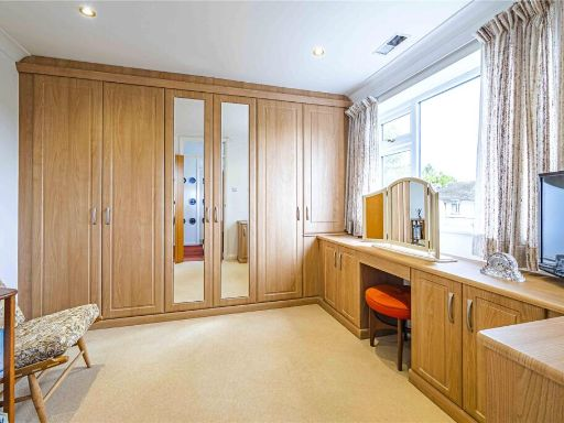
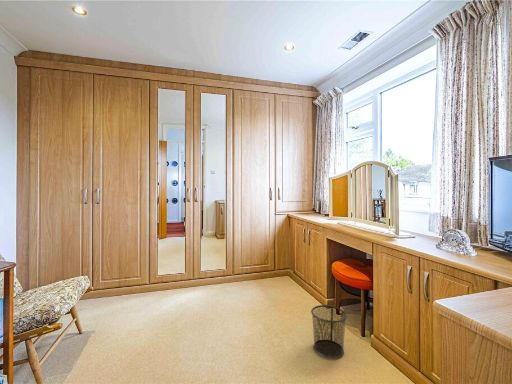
+ waste bin [310,304,348,359]
